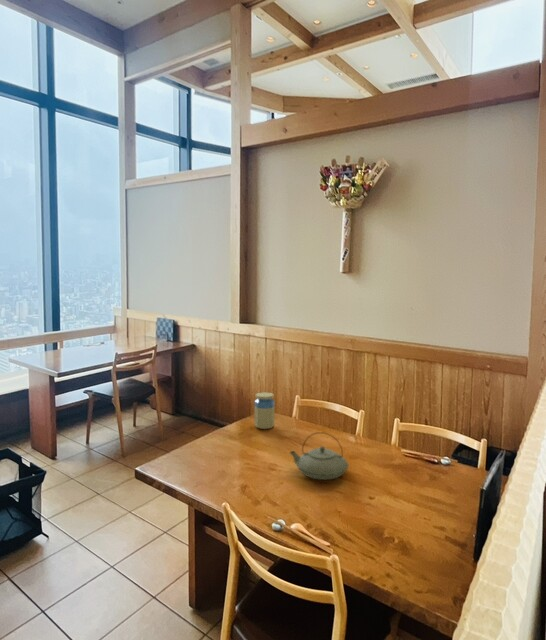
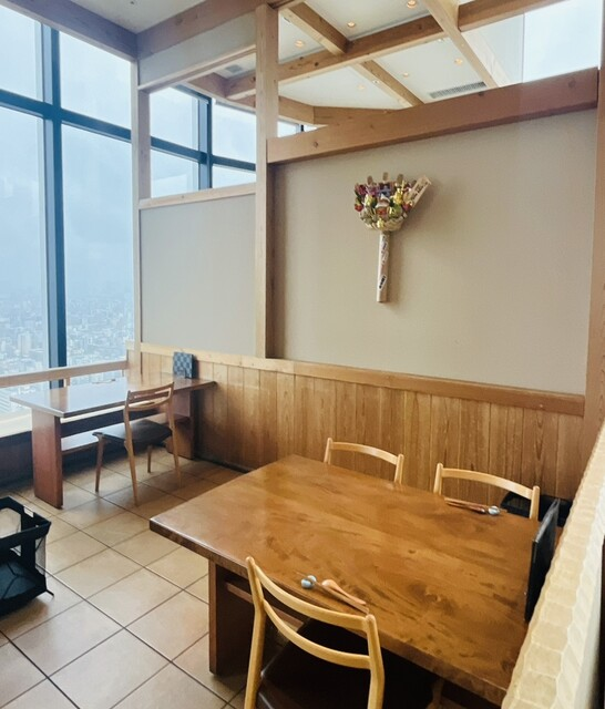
- teapot [289,431,350,481]
- jar [254,391,276,430]
